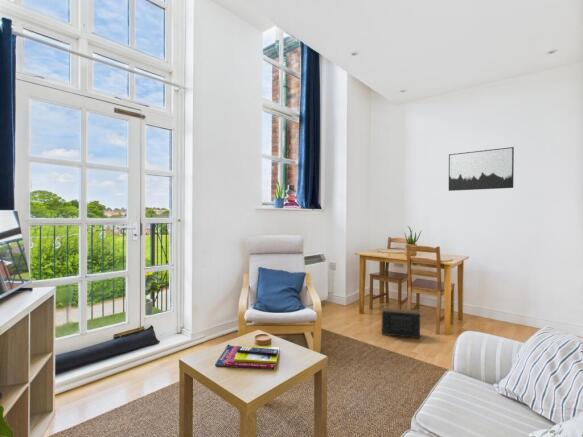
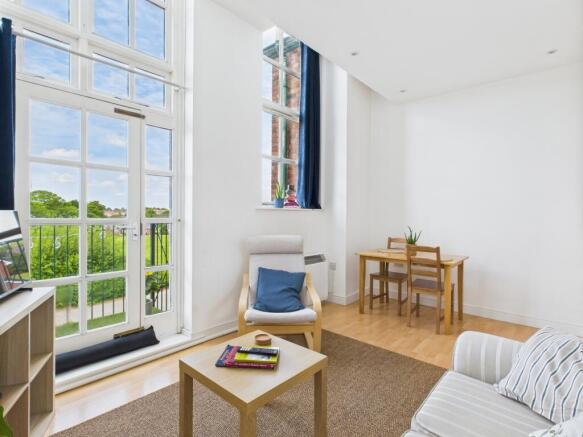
- speaker [381,307,421,339]
- wall art [448,146,515,192]
